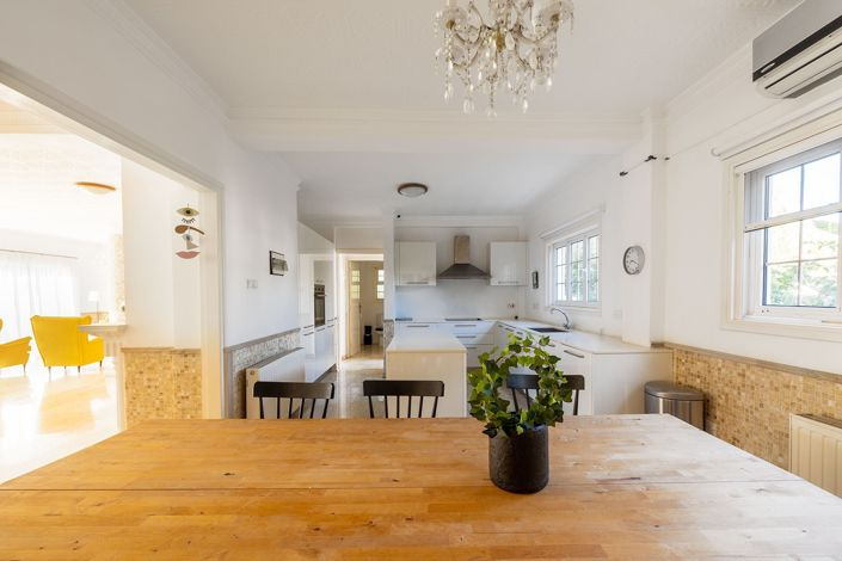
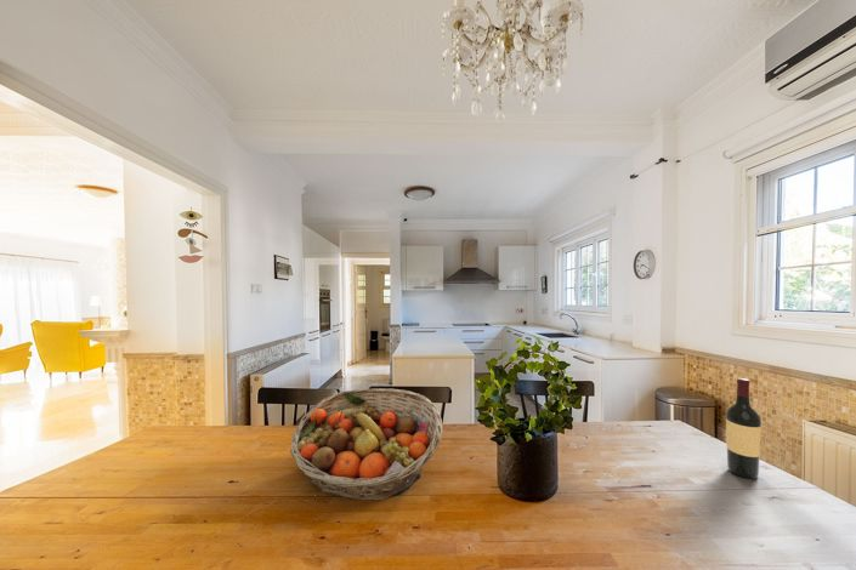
+ fruit basket [289,387,443,501]
+ wine bottle [725,377,763,480]
